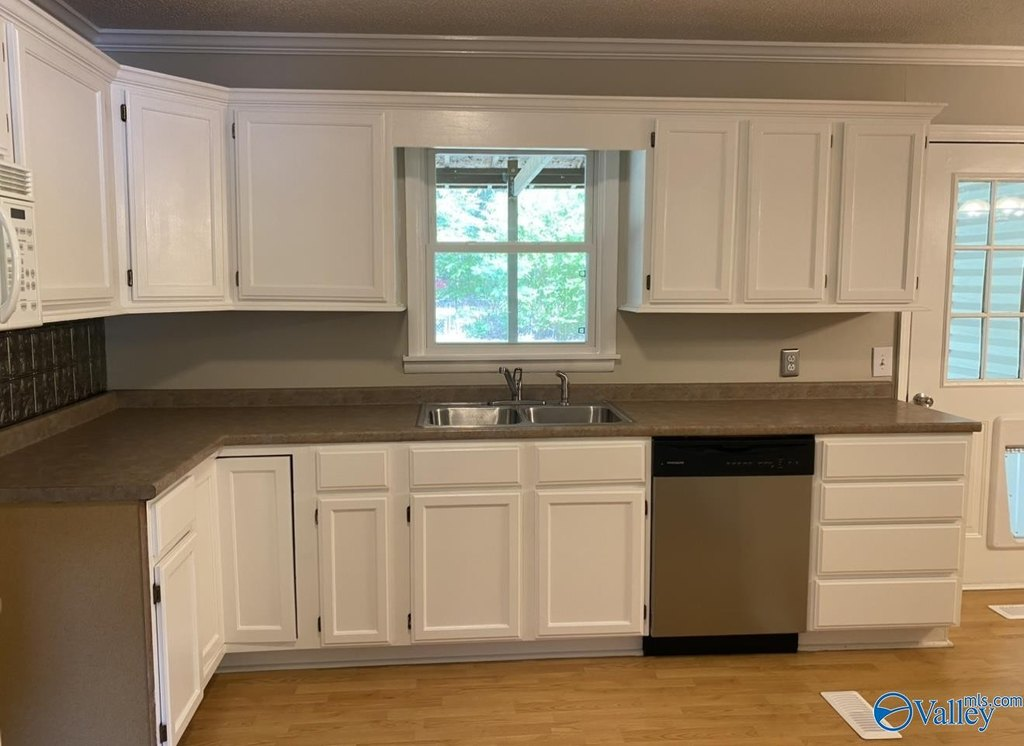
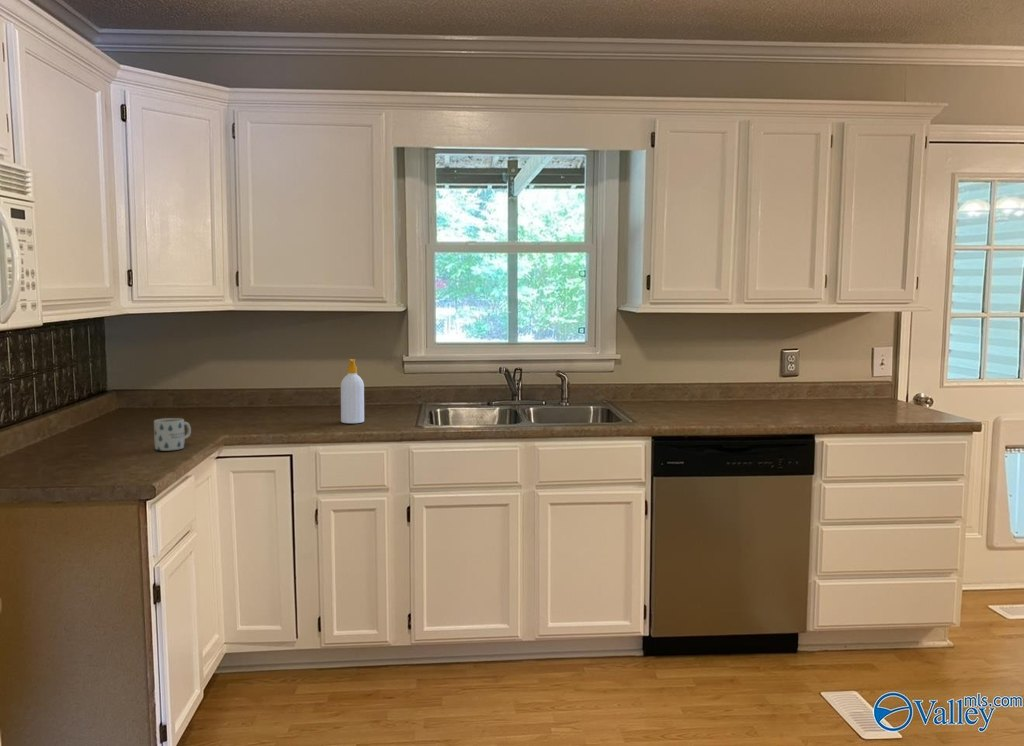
+ soap bottle [340,358,365,424]
+ mug [153,417,192,452]
